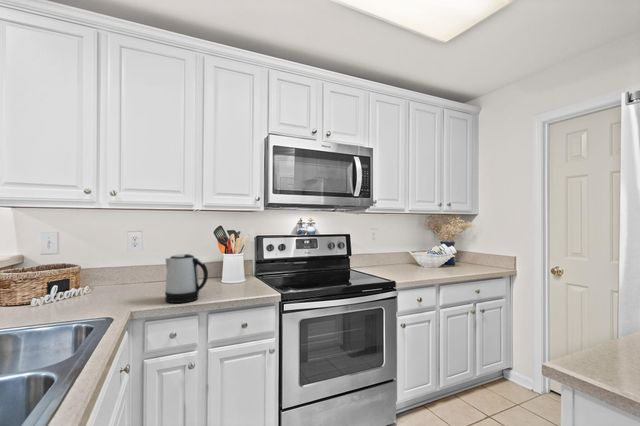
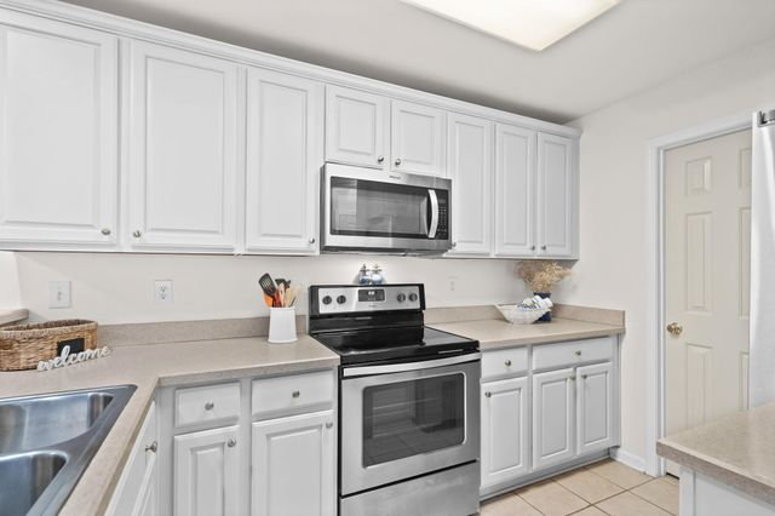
- kettle [164,253,209,304]
